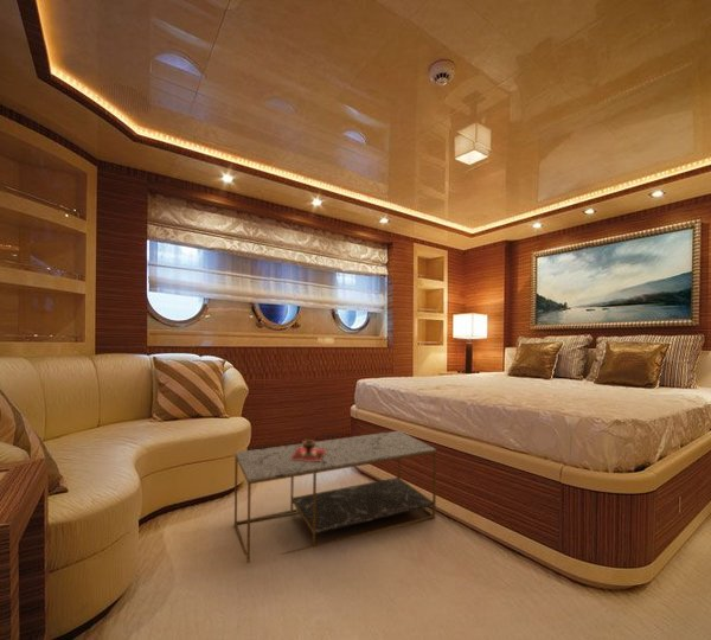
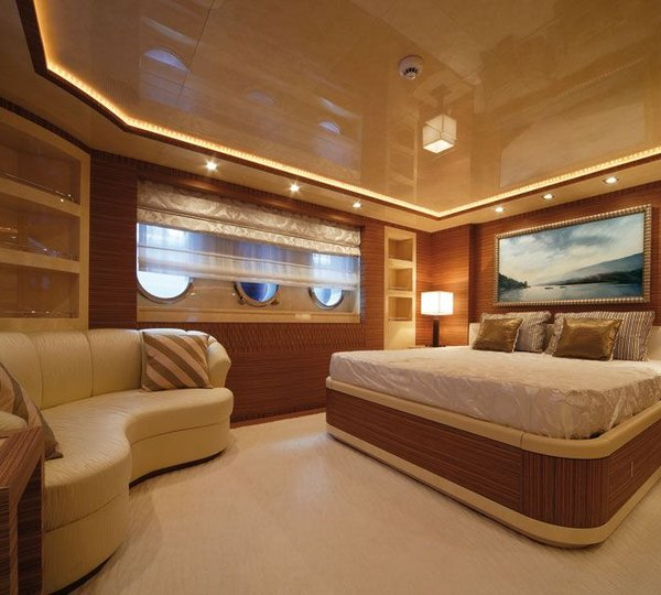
- coffee table [233,430,437,564]
- decorative bowl [290,439,326,461]
